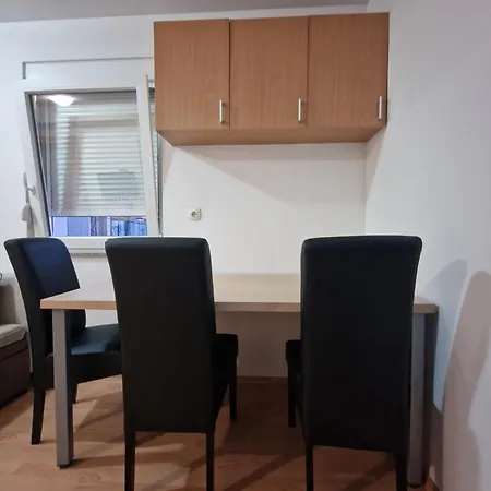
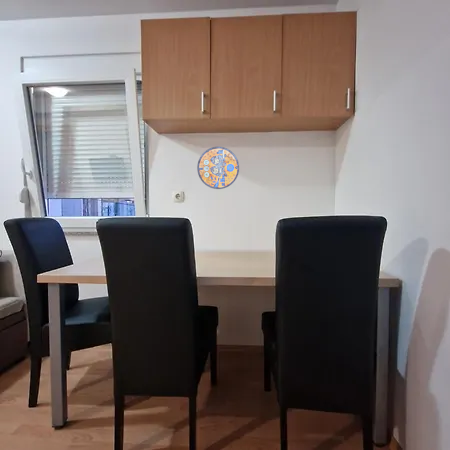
+ manhole cover [196,146,240,190]
